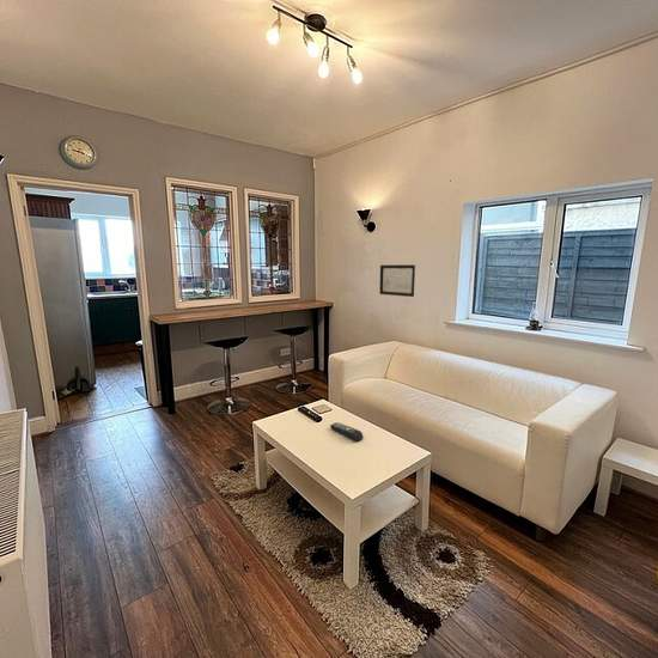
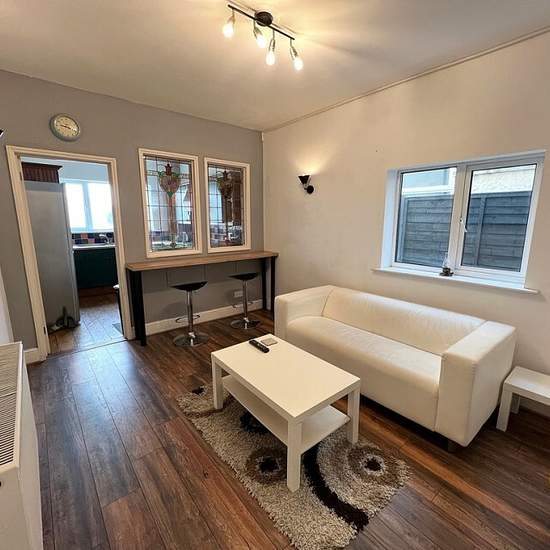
- remote control [329,421,364,443]
- wall art [378,263,416,298]
